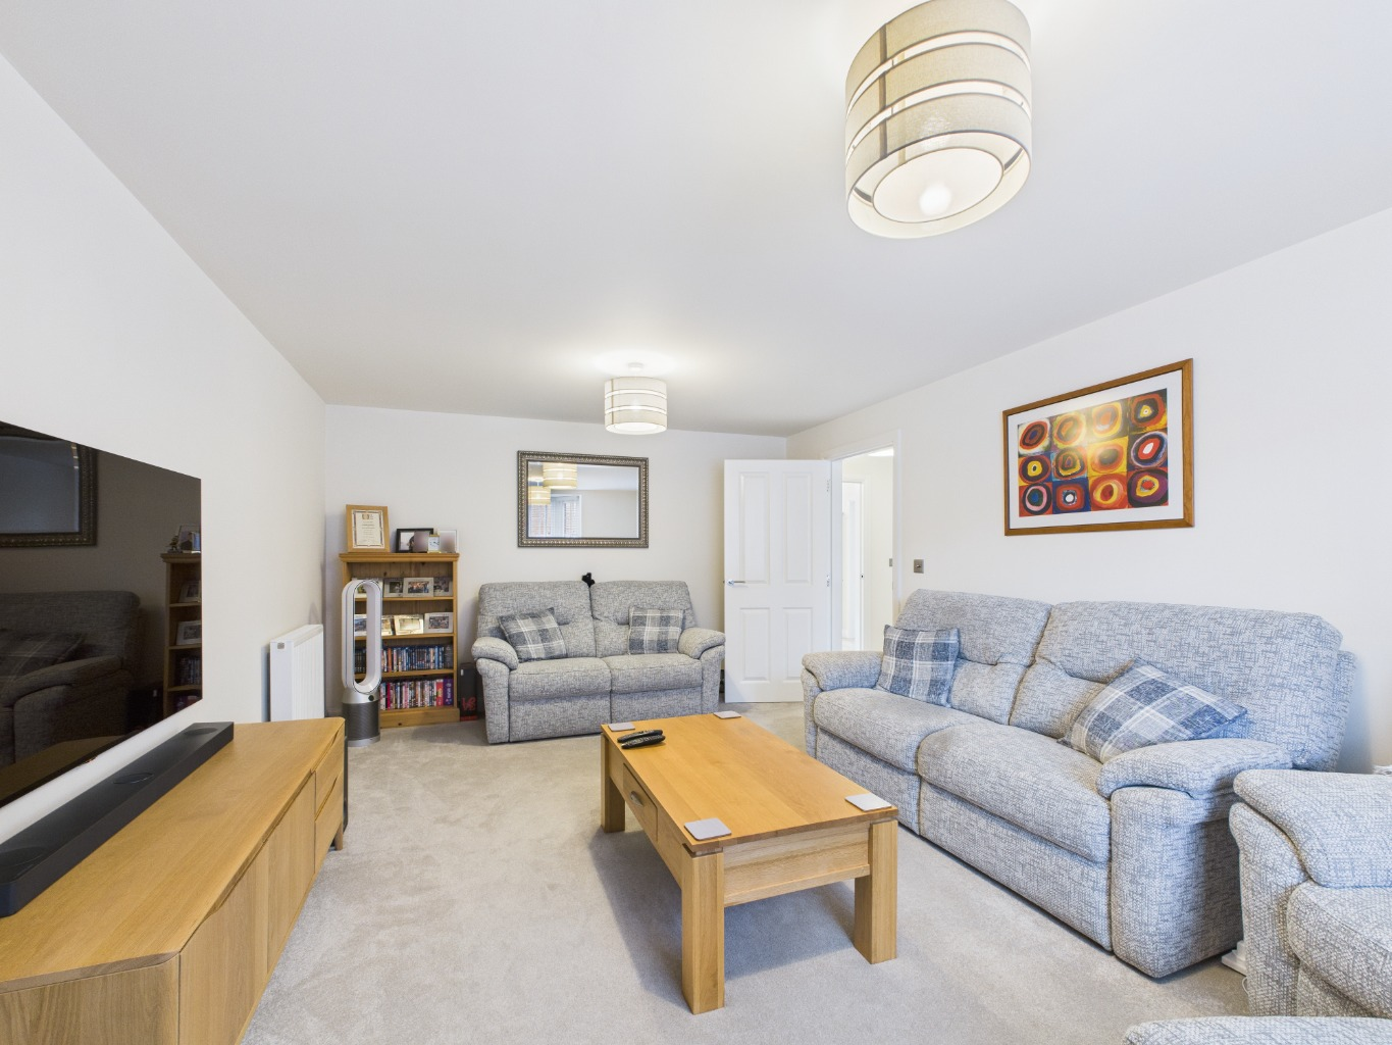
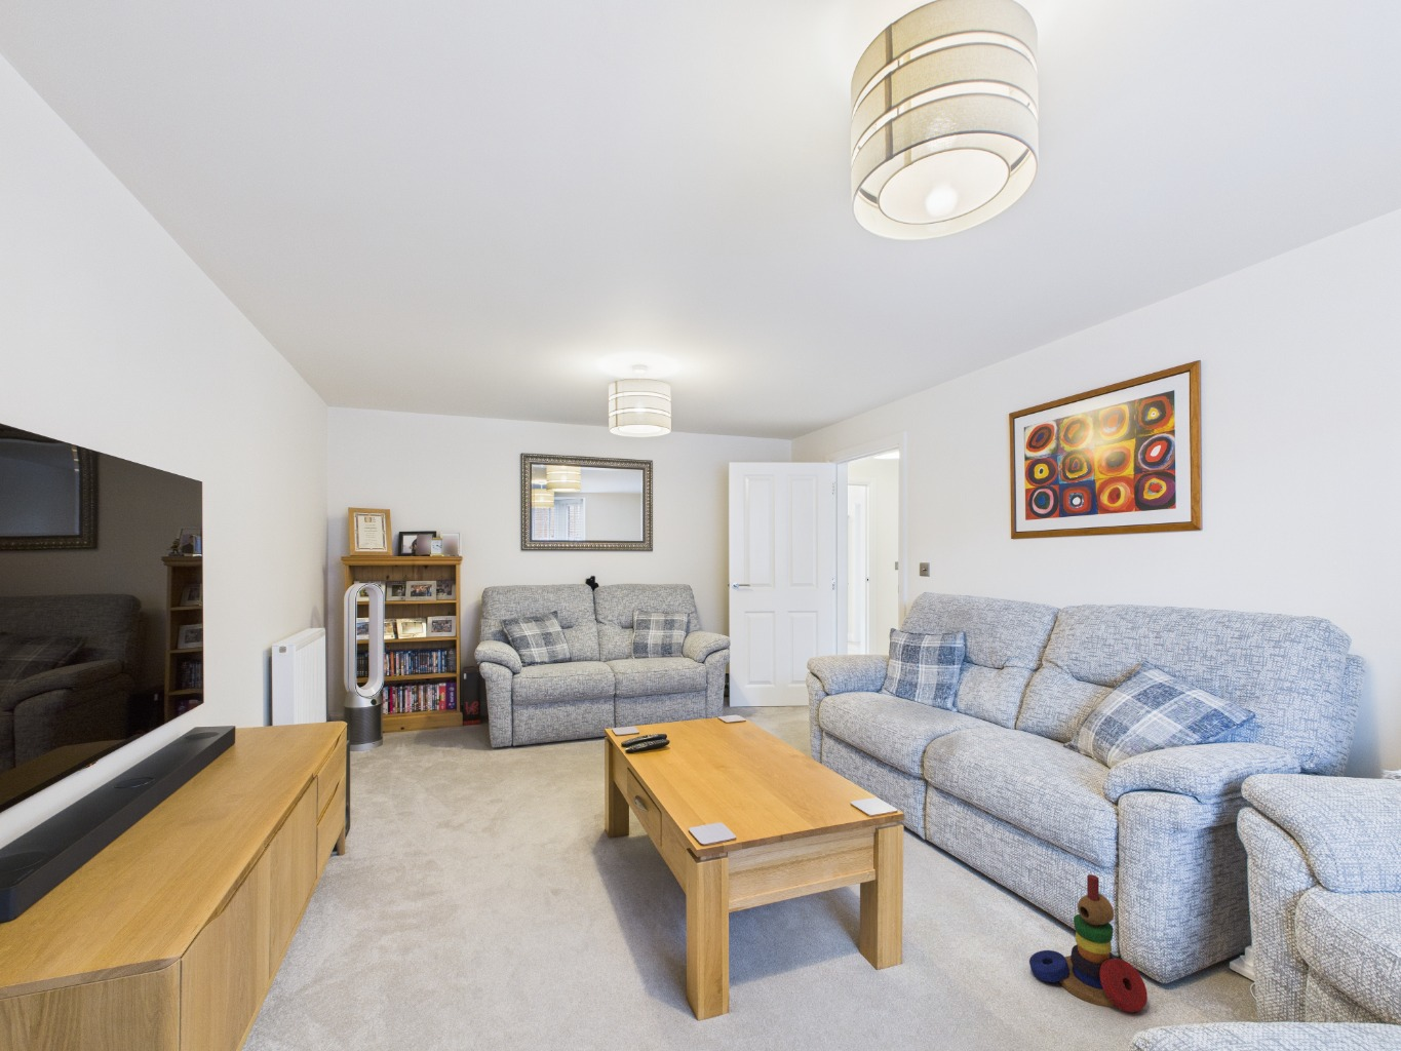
+ stacking toy [1029,873,1148,1015]
